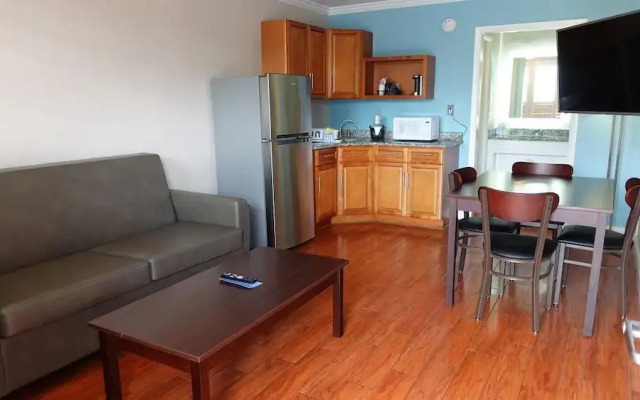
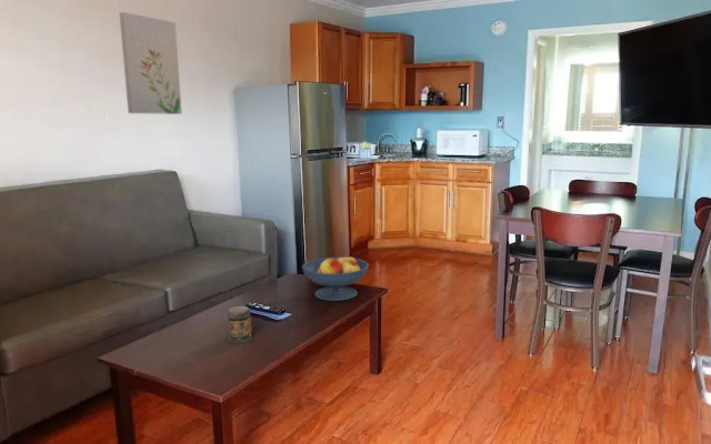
+ fruit bowl [301,253,370,302]
+ jar [227,305,252,344]
+ wall art [119,11,183,115]
